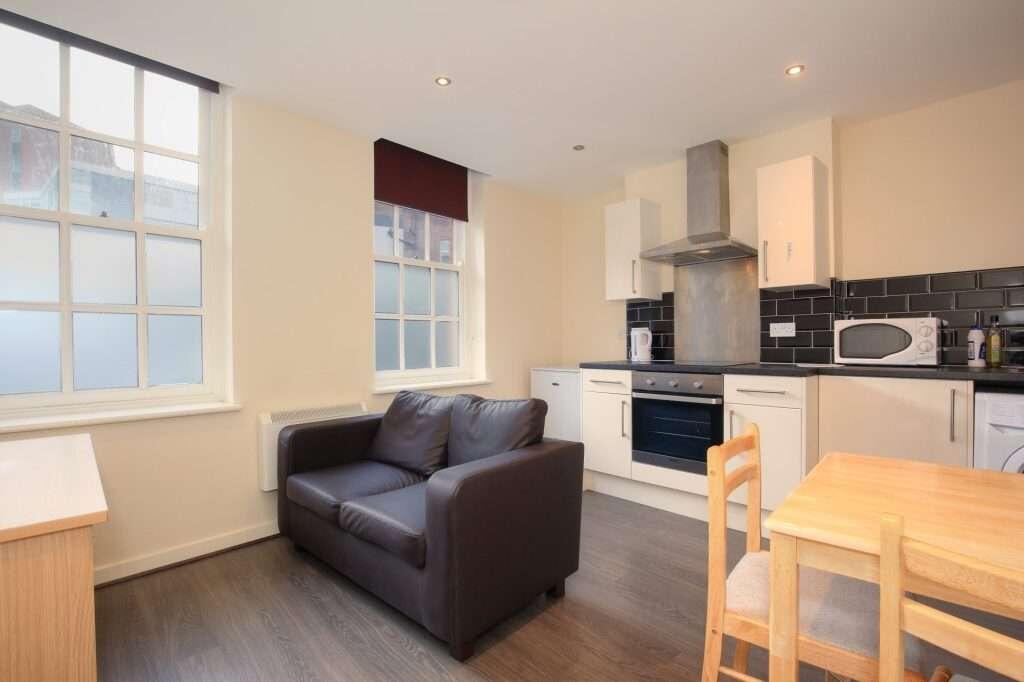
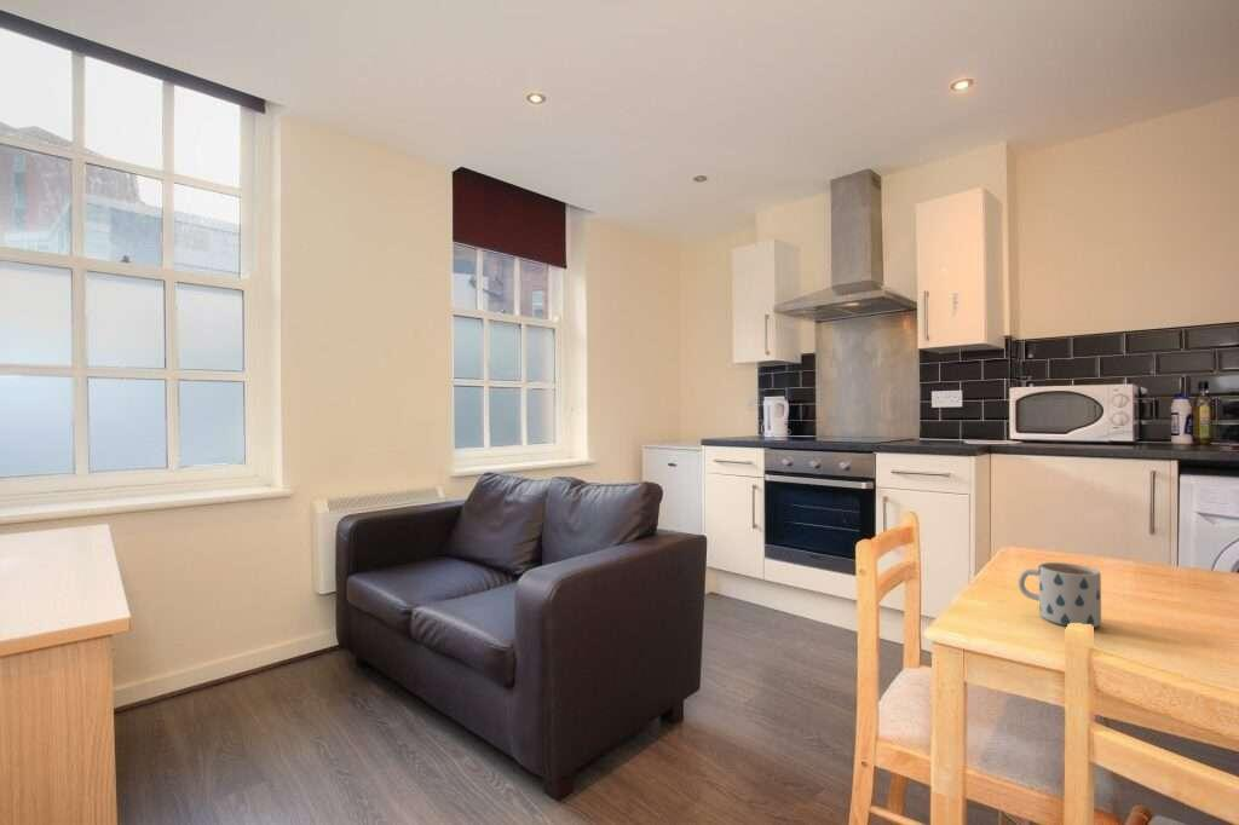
+ mug [1018,561,1102,629]
